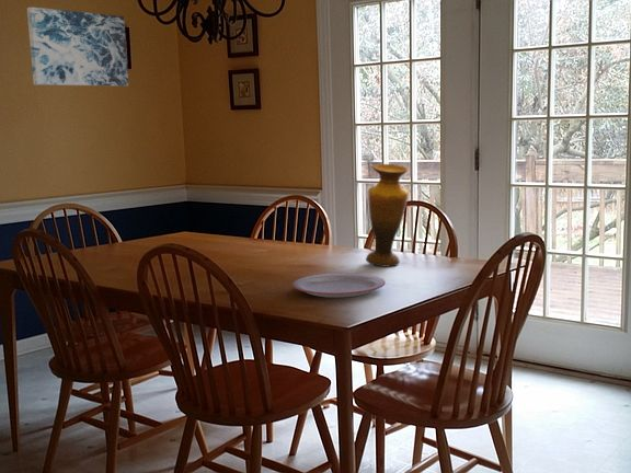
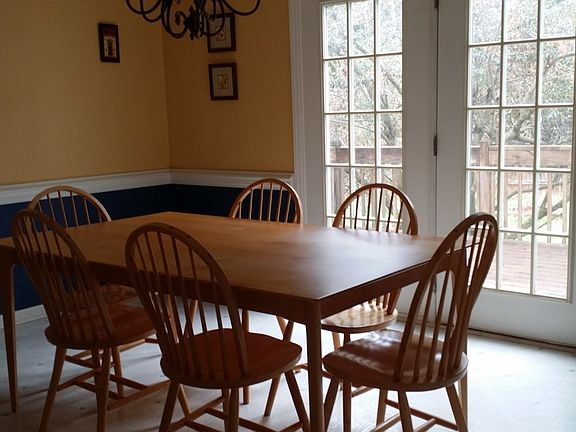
- vase [365,163,410,268]
- wall art [26,7,129,86]
- plate [291,272,387,299]
